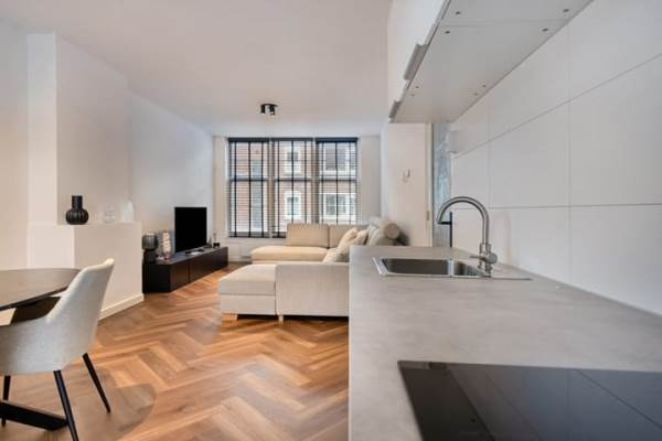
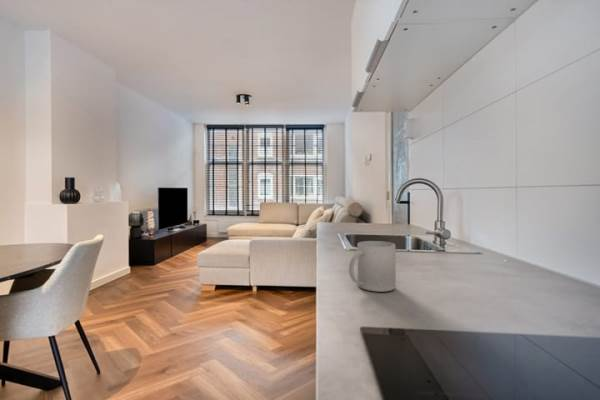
+ mug [348,240,397,293]
